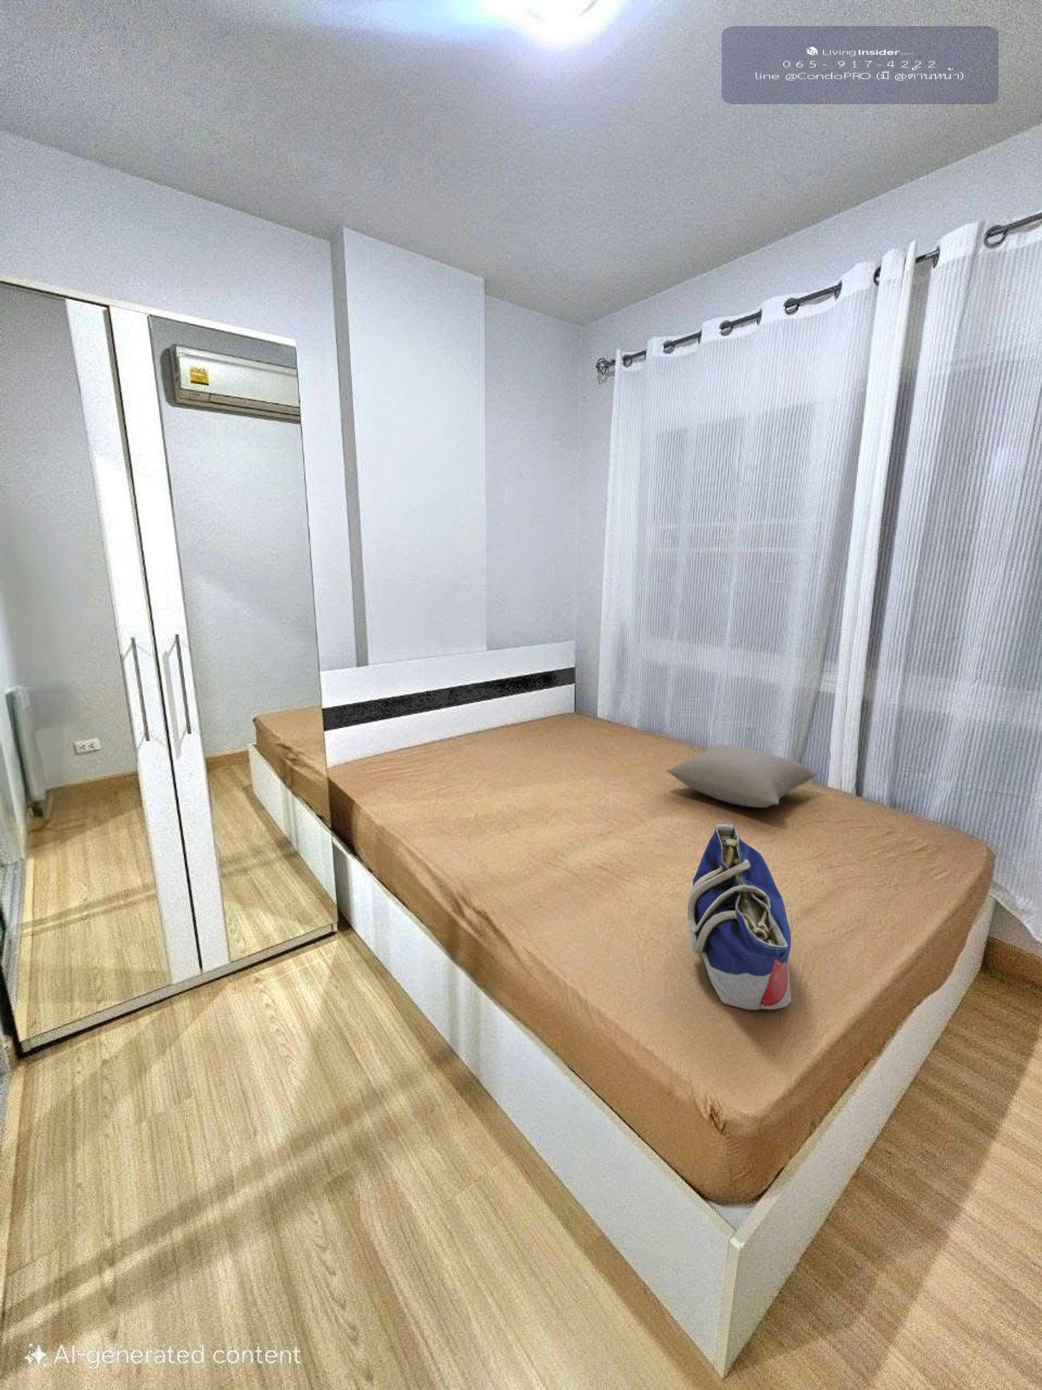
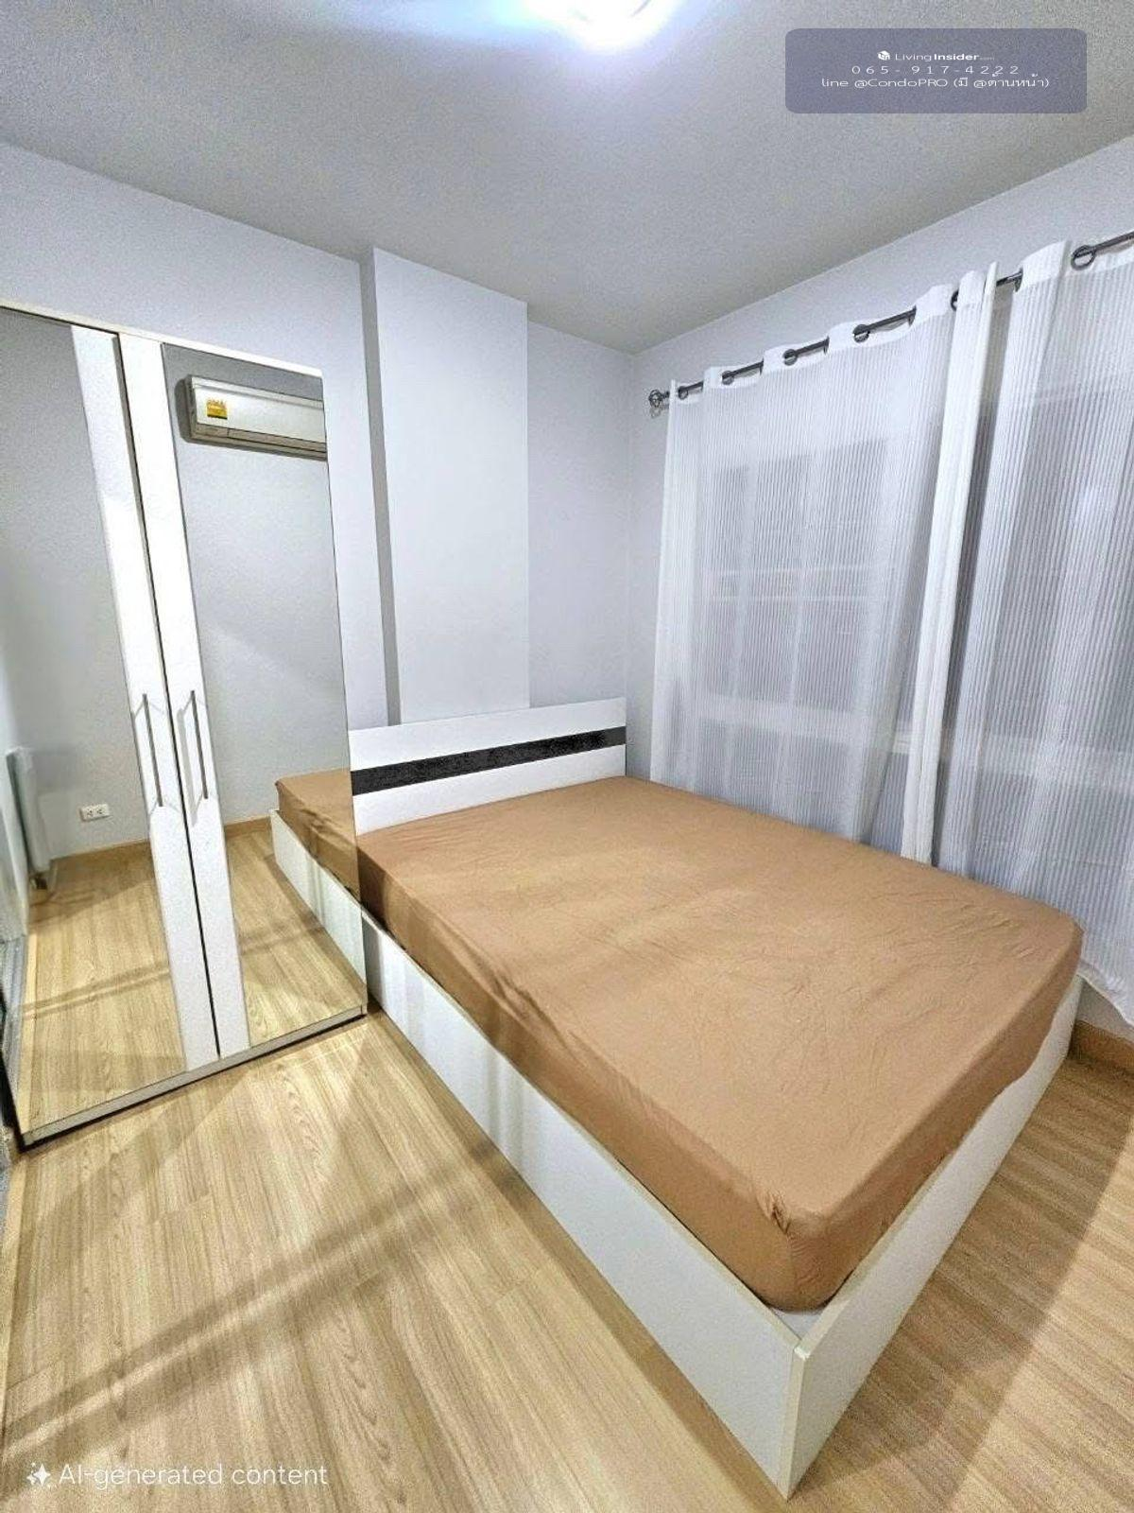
- pillow [665,743,819,809]
- tote bag [687,823,792,1010]
